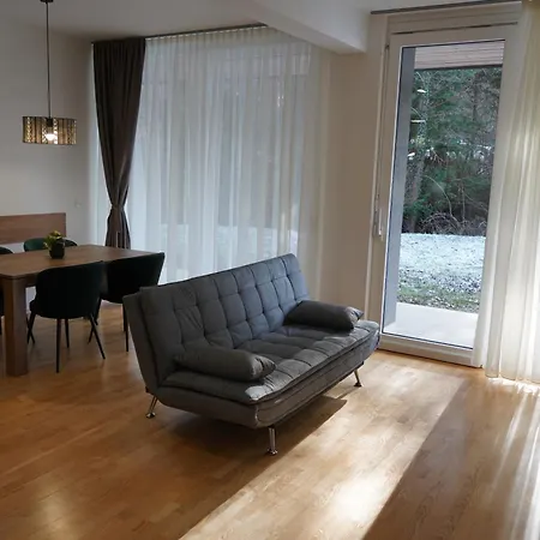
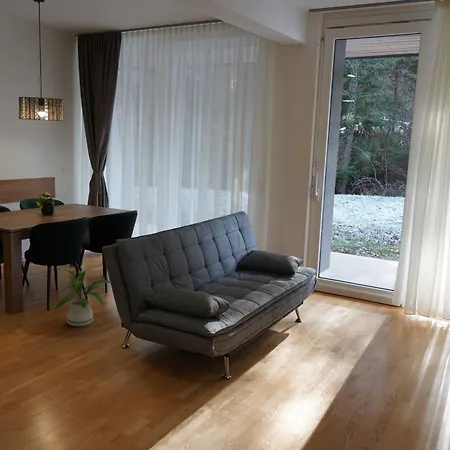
+ house plant [54,268,111,327]
